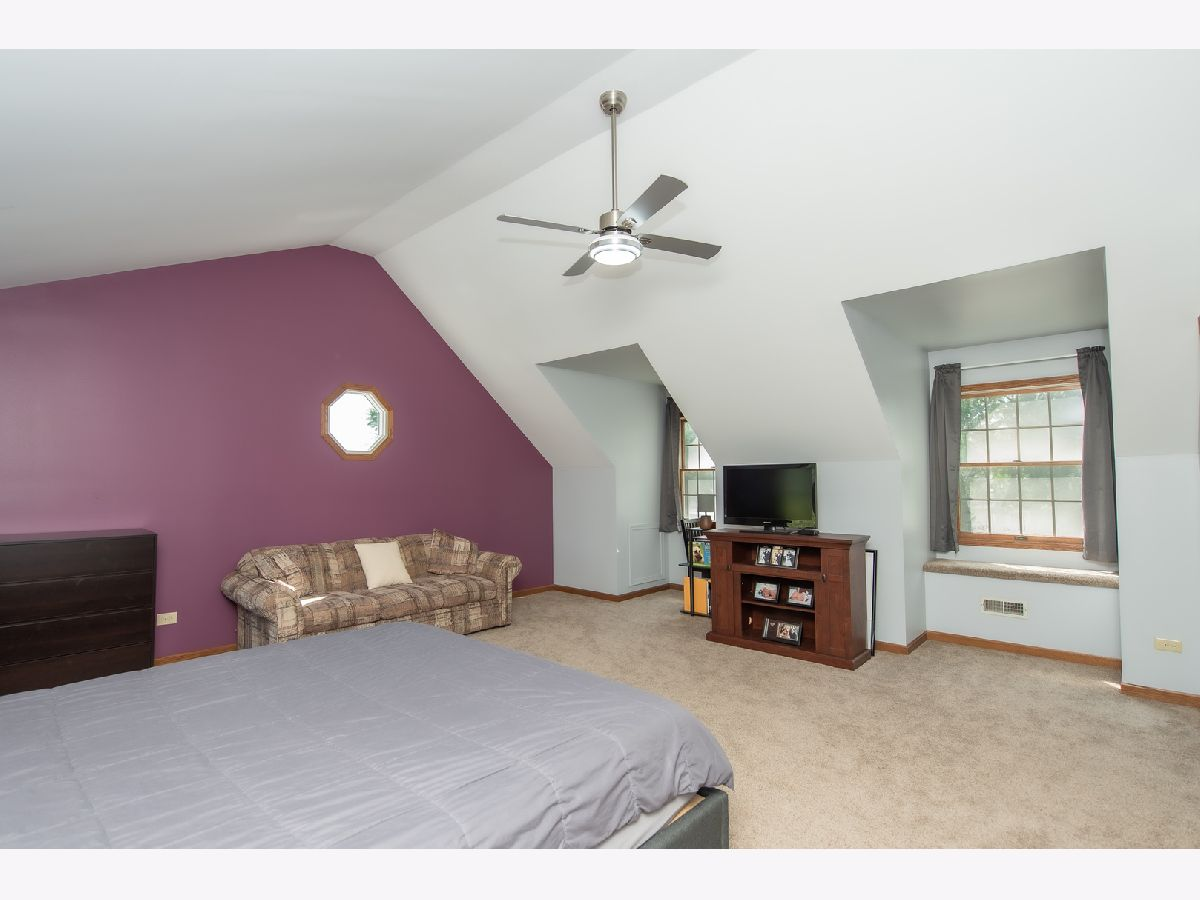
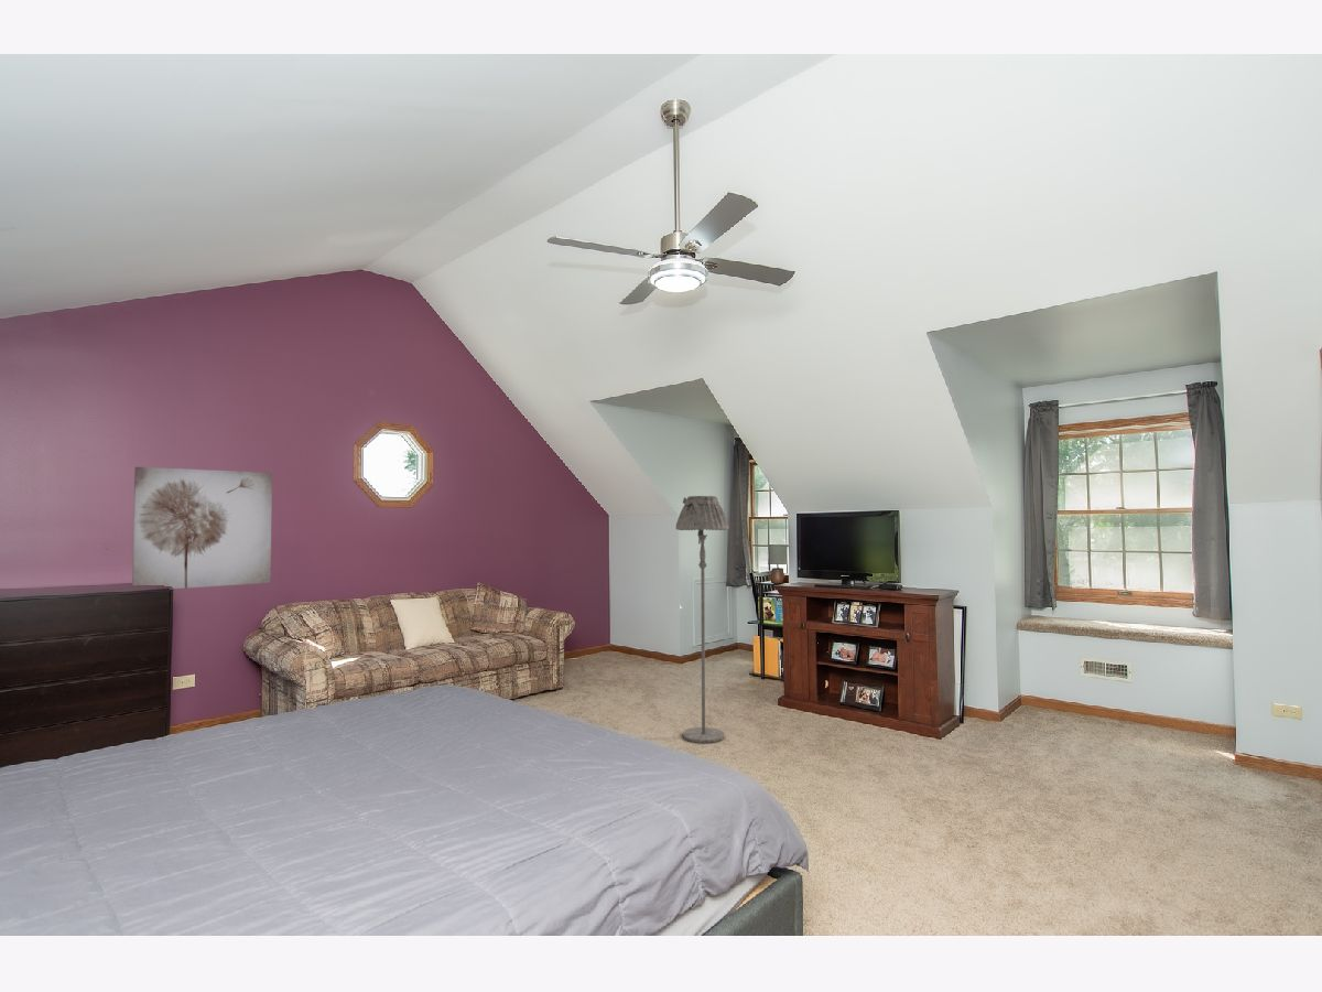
+ floor lamp [674,495,729,744]
+ wall art [131,466,273,590]
